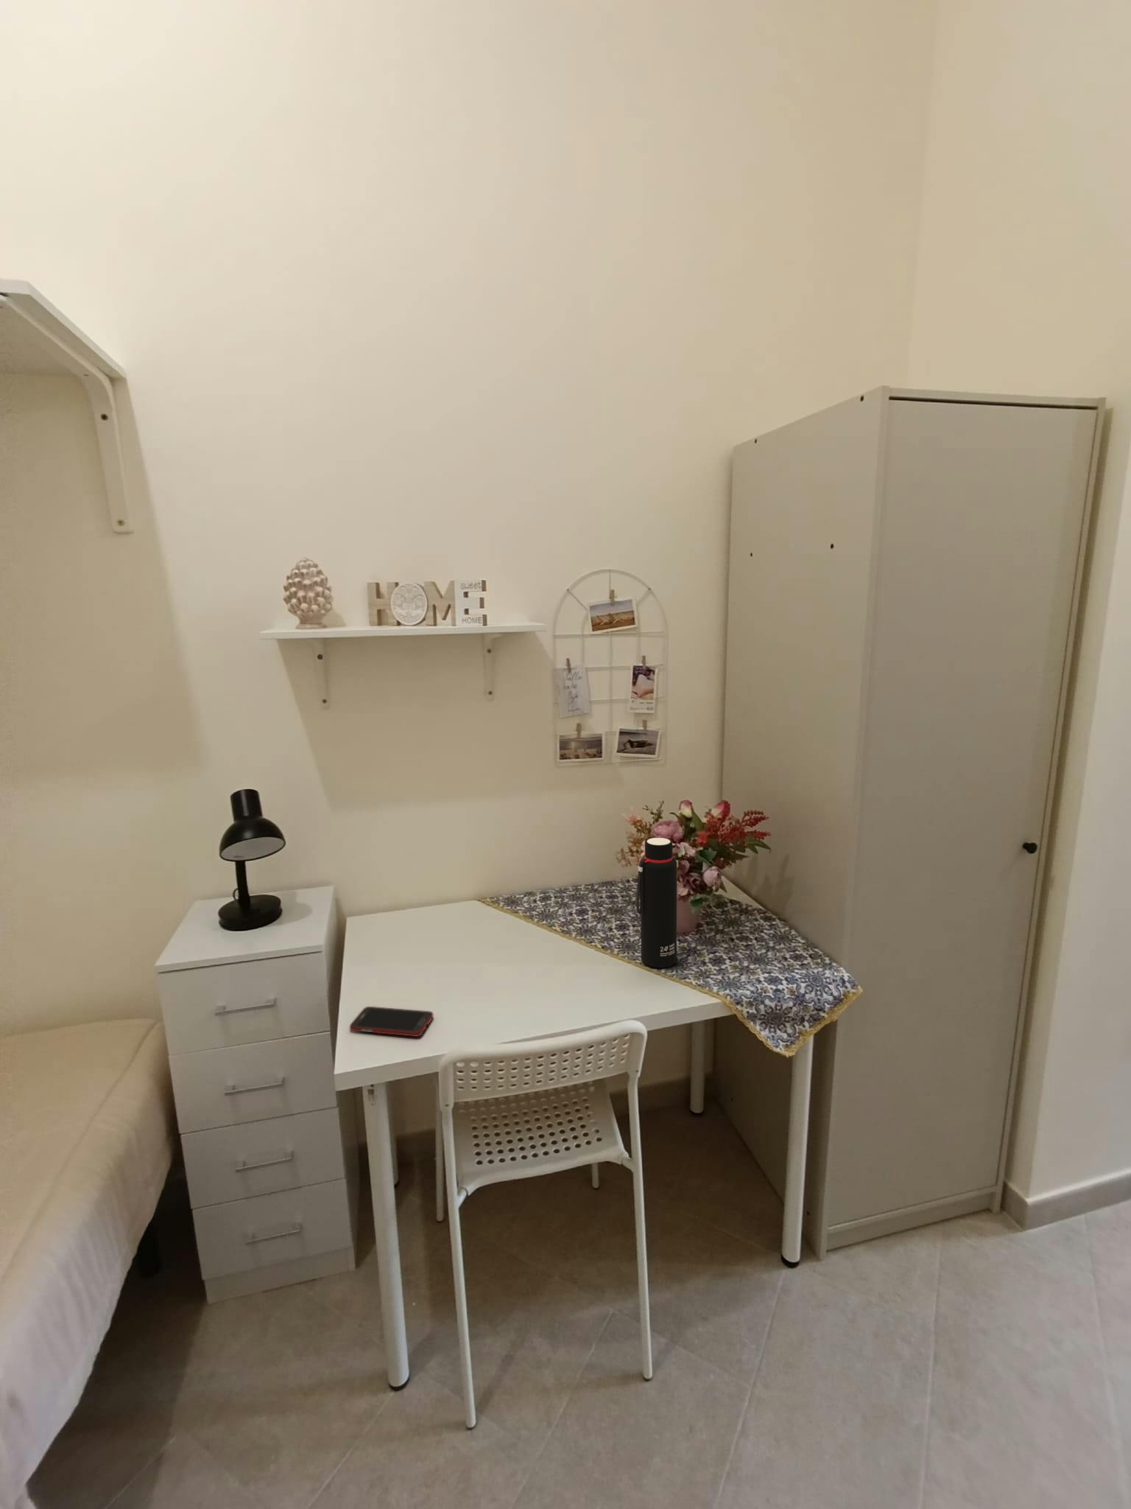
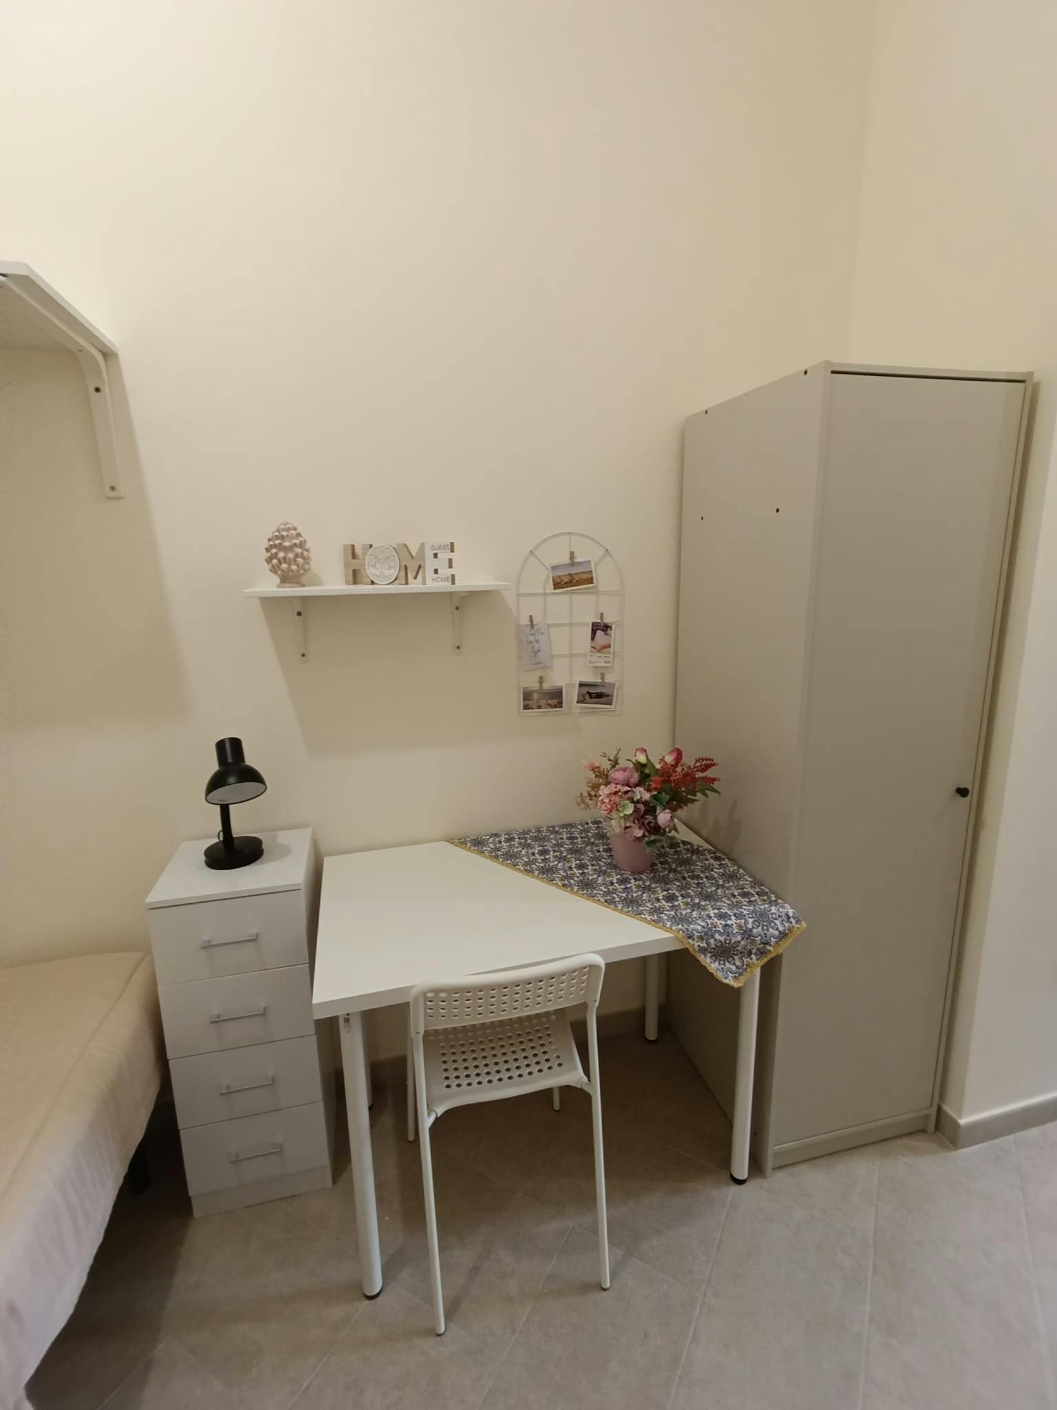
- cell phone [349,1005,435,1037]
- water bottle [636,836,677,968]
